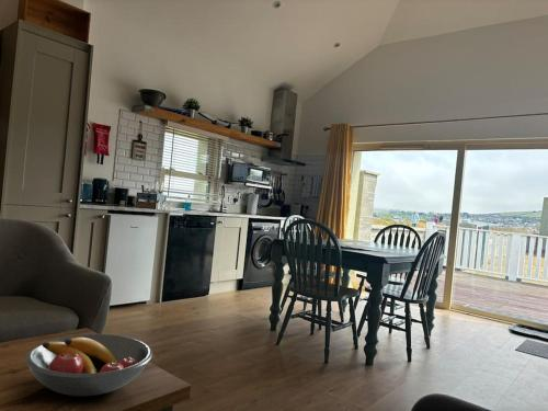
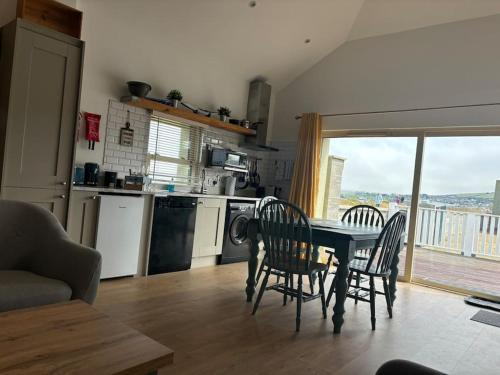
- fruit bowl [24,333,153,398]
